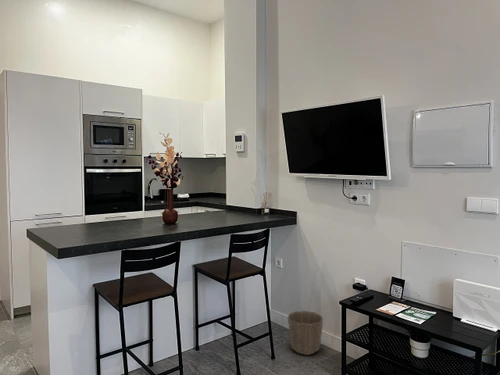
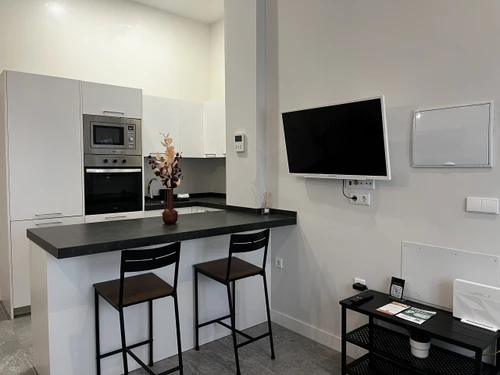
- waste basket [287,310,324,356]
